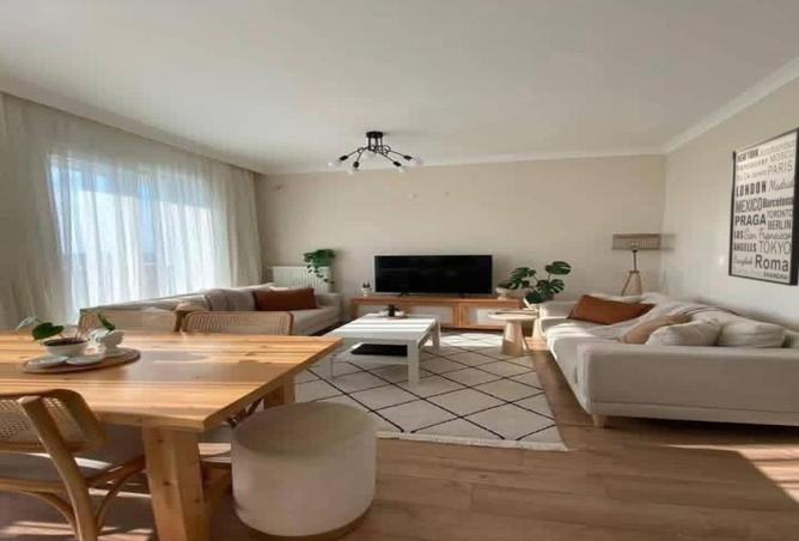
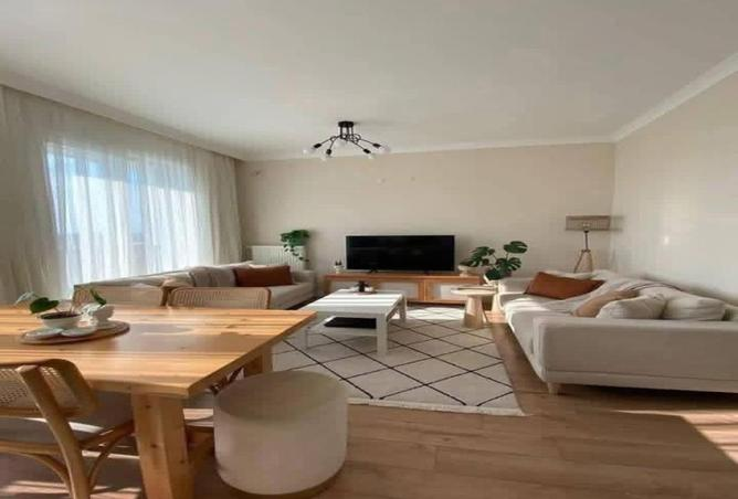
- wall art [727,126,799,287]
